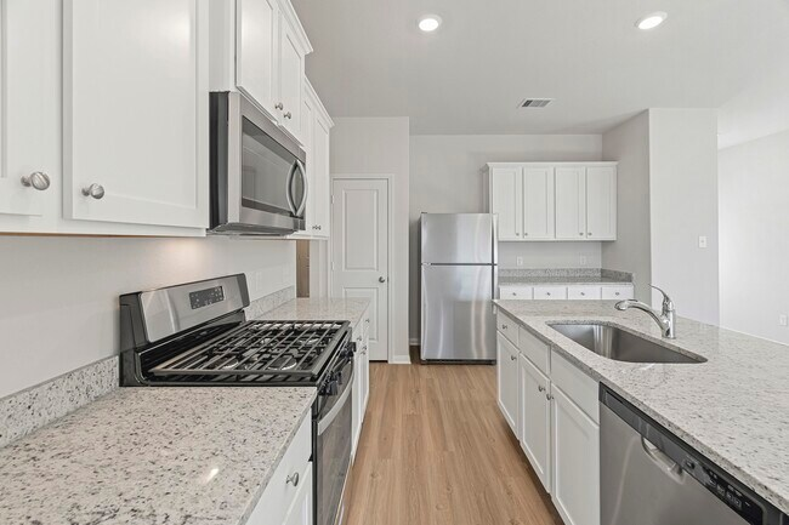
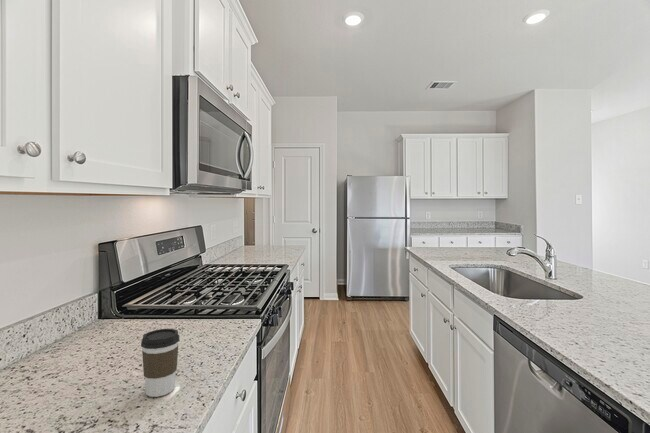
+ coffee cup [140,328,180,398]
